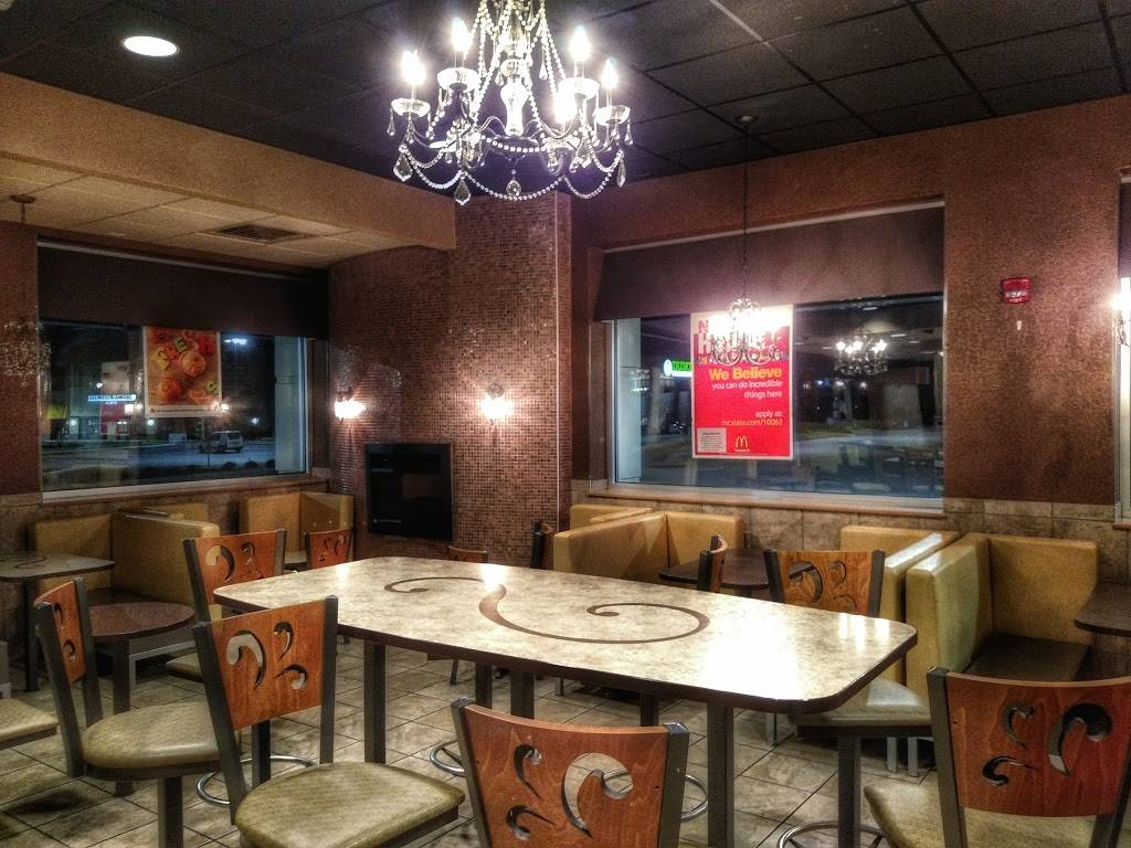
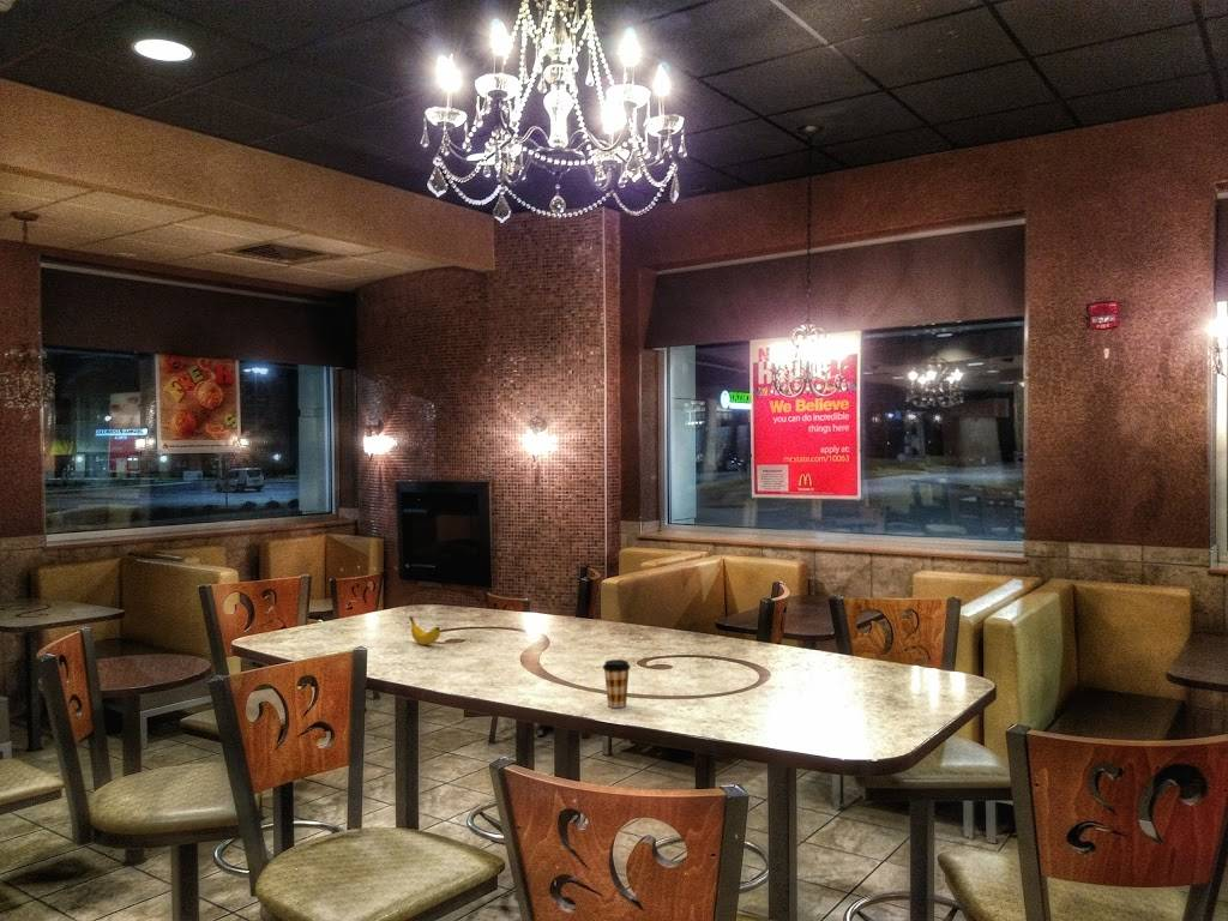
+ coffee cup [602,658,632,709]
+ banana [408,615,441,646]
